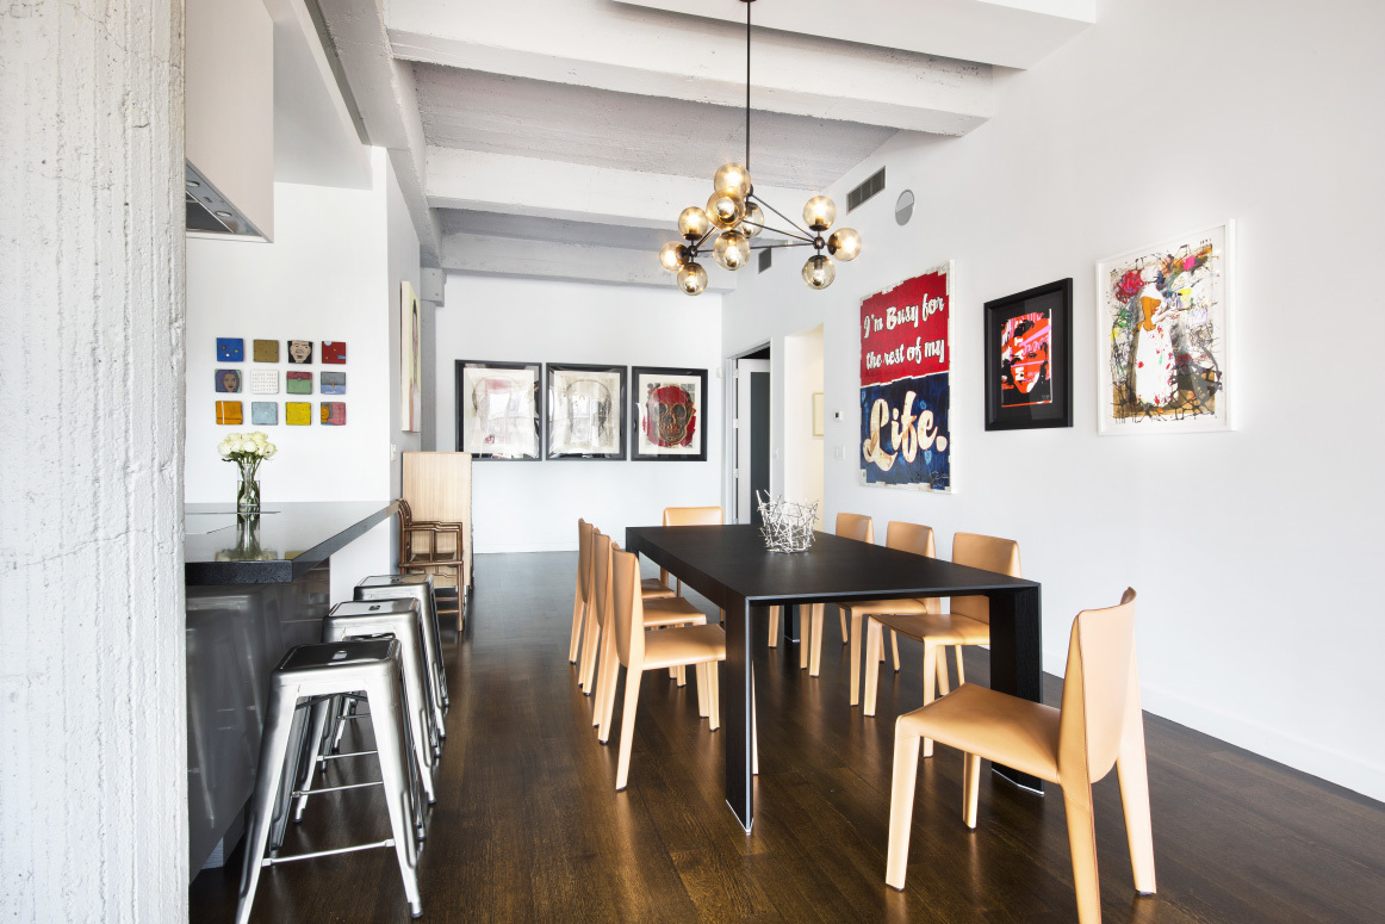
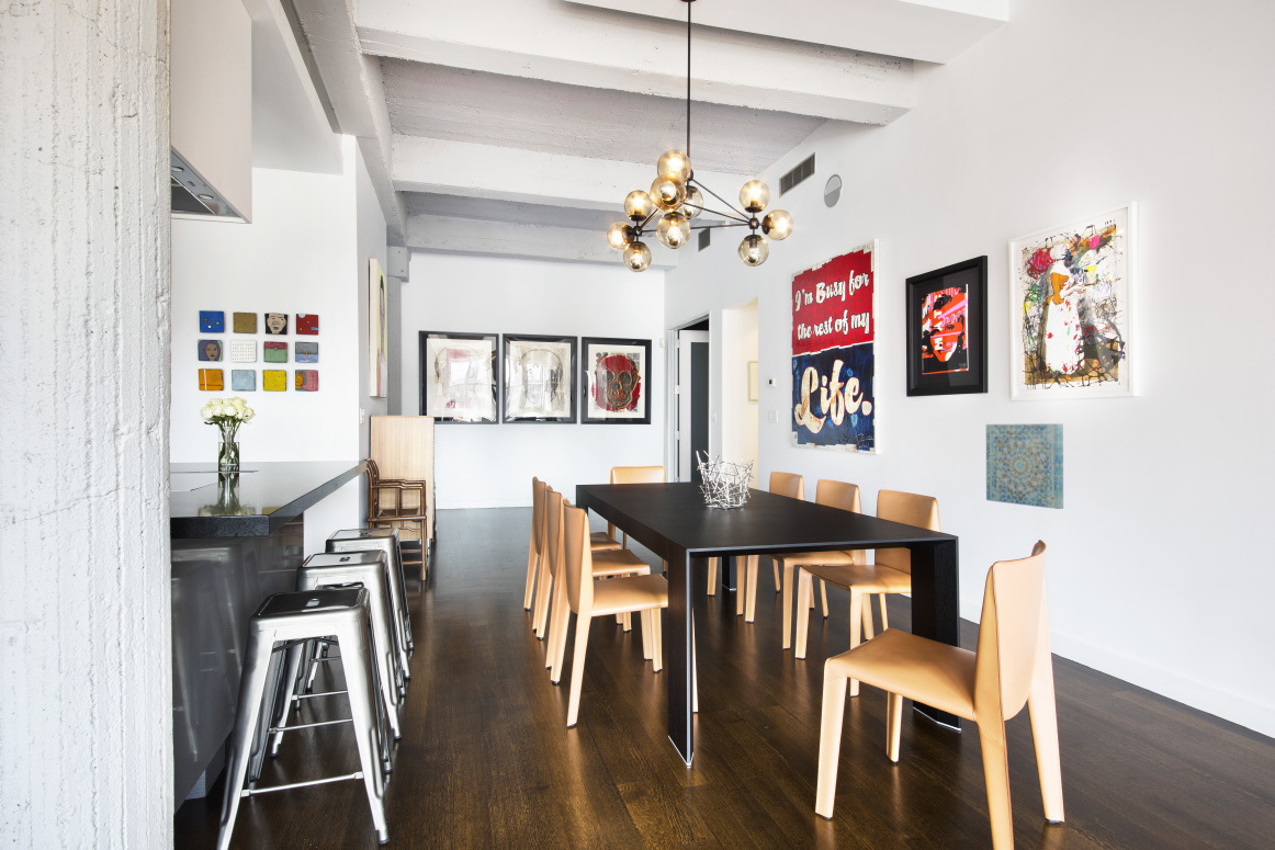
+ wall art [985,422,1064,510]
